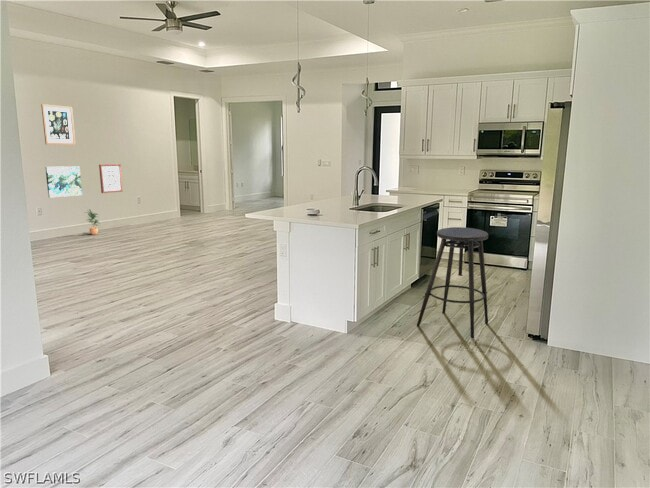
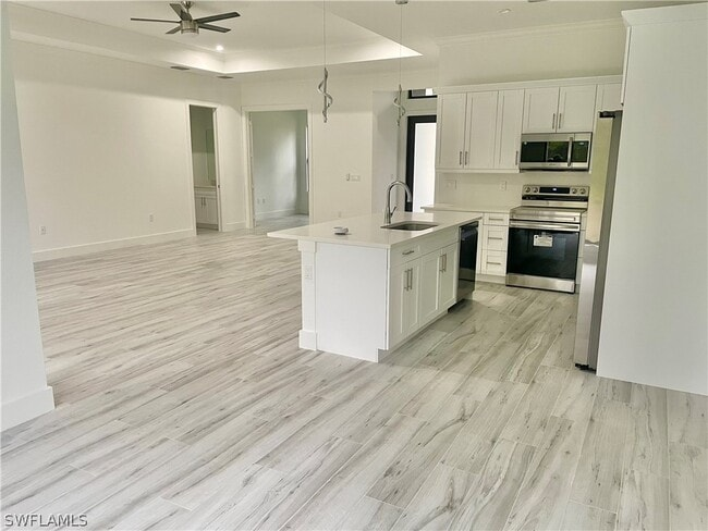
- wall art [40,103,77,146]
- stool [416,226,489,339]
- wall art [98,163,124,194]
- potted plant [83,208,101,236]
- wall art [44,165,83,199]
